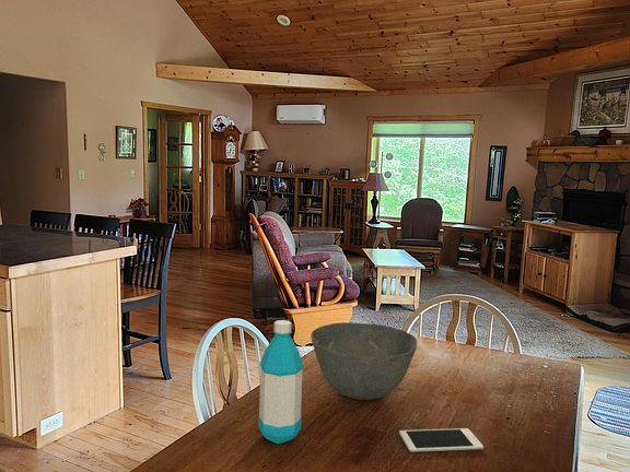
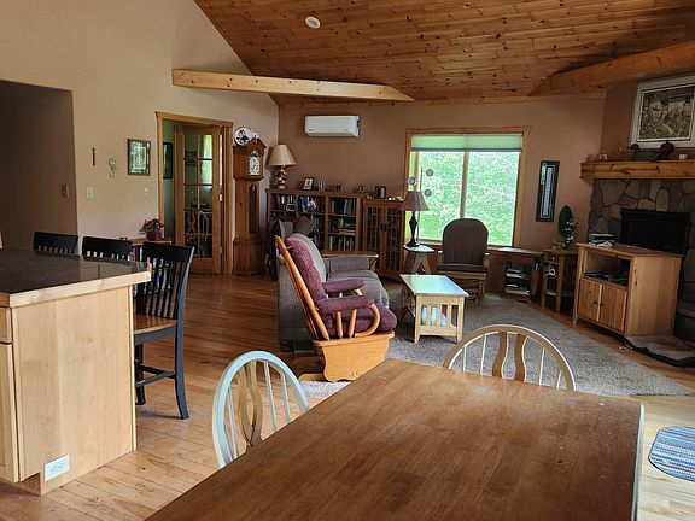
- water bottle [257,319,305,445]
- cell phone [398,427,485,453]
- bowl [310,321,418,401]
